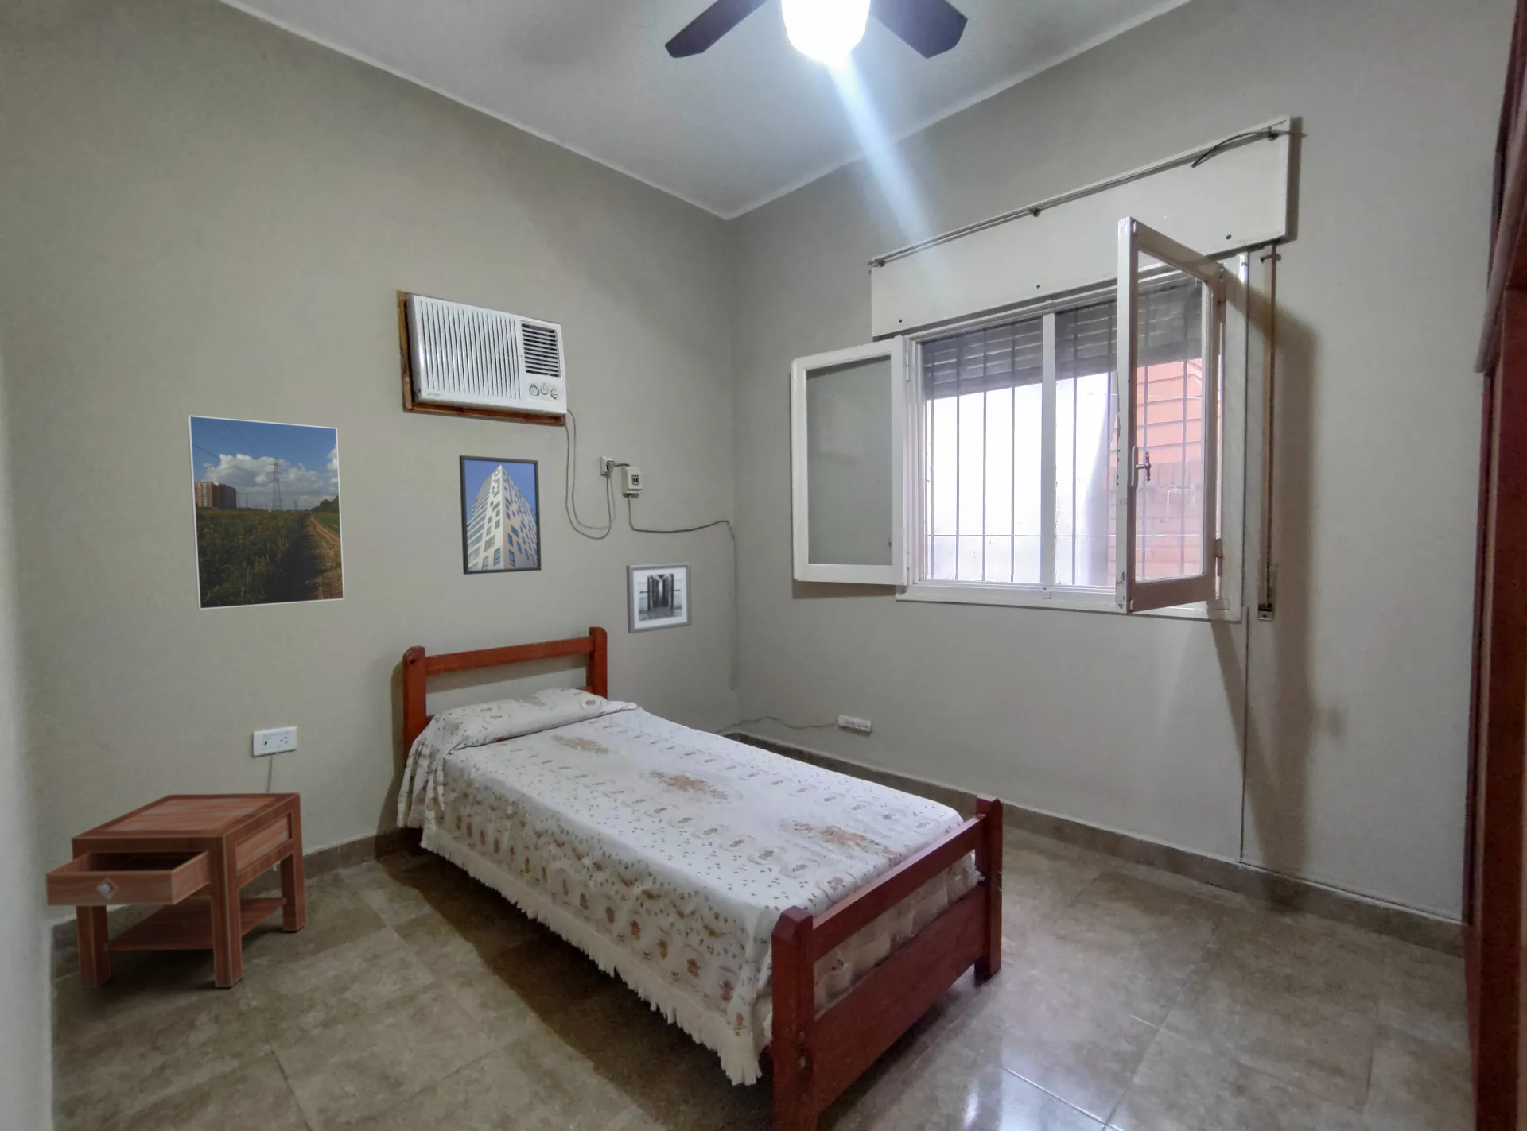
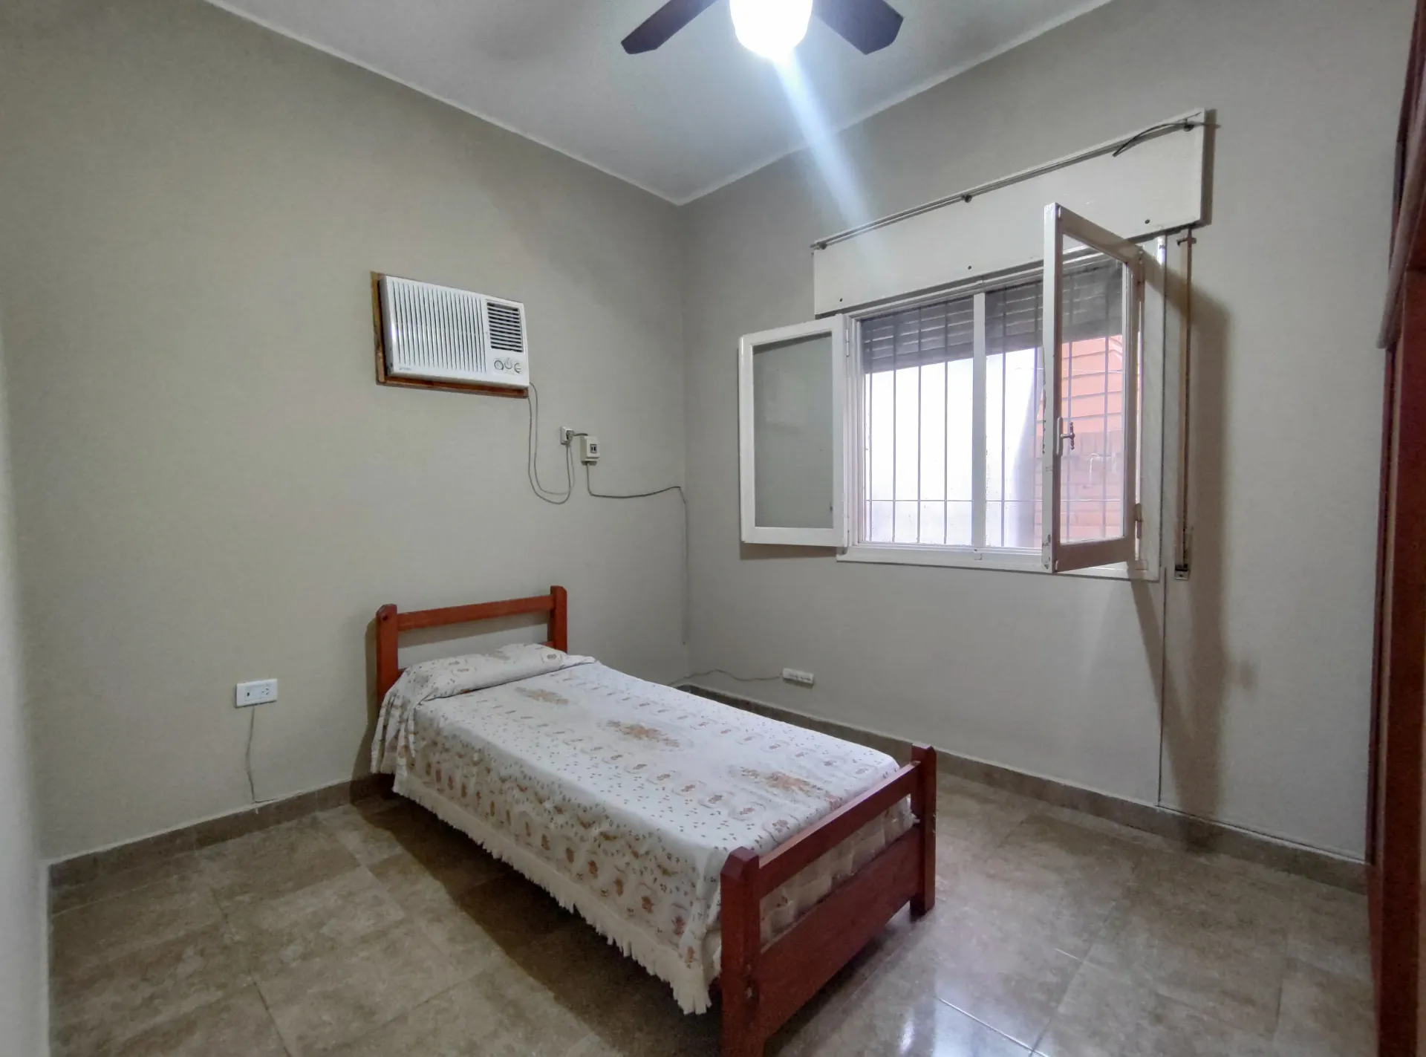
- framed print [187,415,345,611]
- wall art [625,561,693,634]
- nightstand [44,791,307,988]
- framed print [459,455,542,575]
